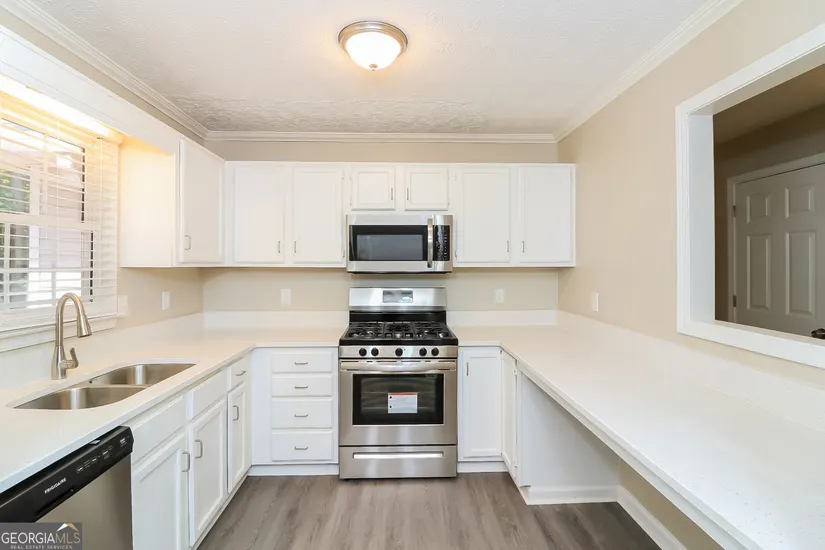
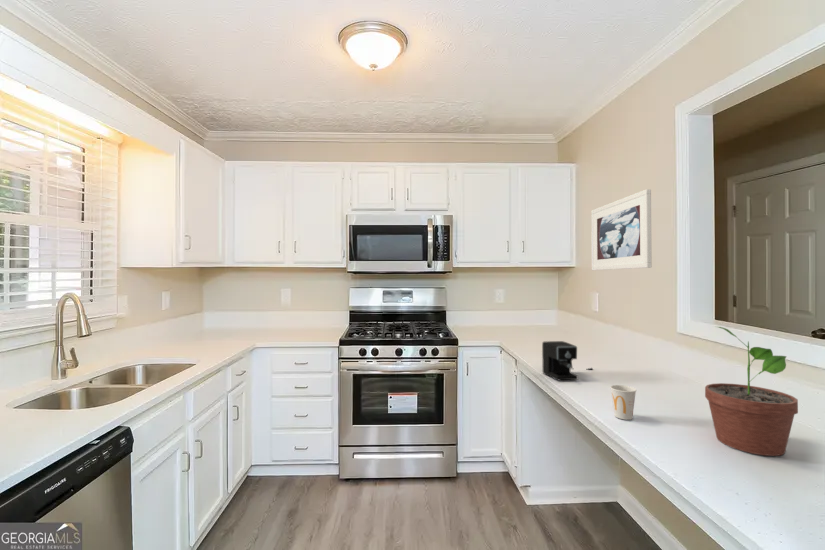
+ potted plant [704,325,799,457]
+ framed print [590,188,653,271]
+ cup [609,384,637,421]
+ coffee maker [541,340,594,381]
